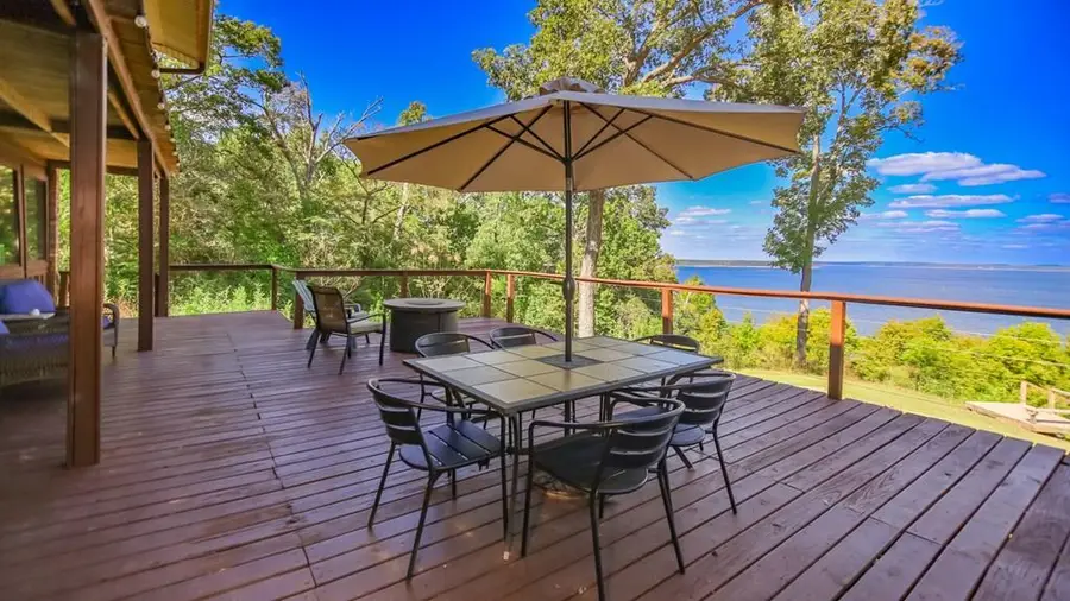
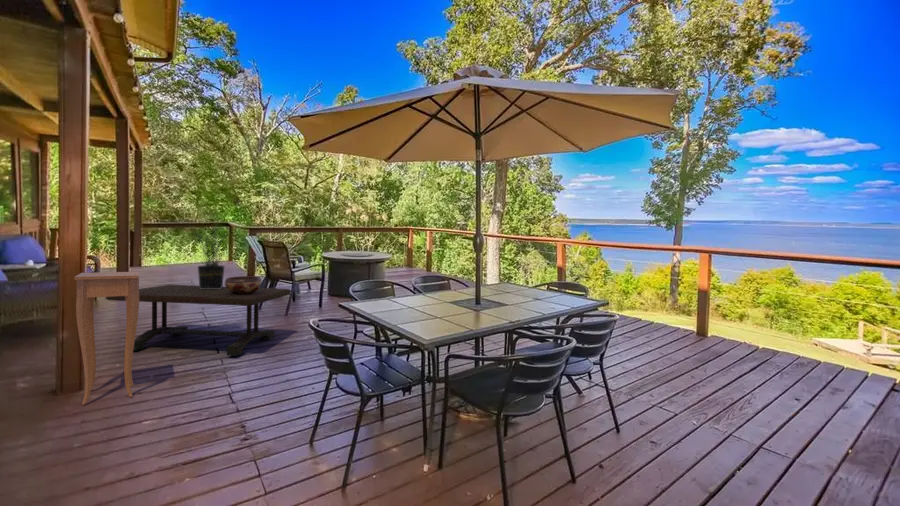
+ decorative bowl [224,275,263,294]
+ side table [73,271,141,405]
+ coffee table [105,284,292,357]
+ potted plant [185,222,230,289]
